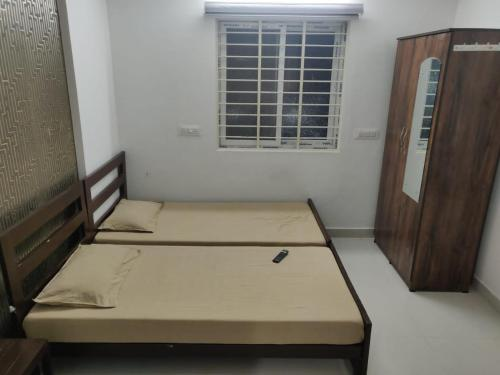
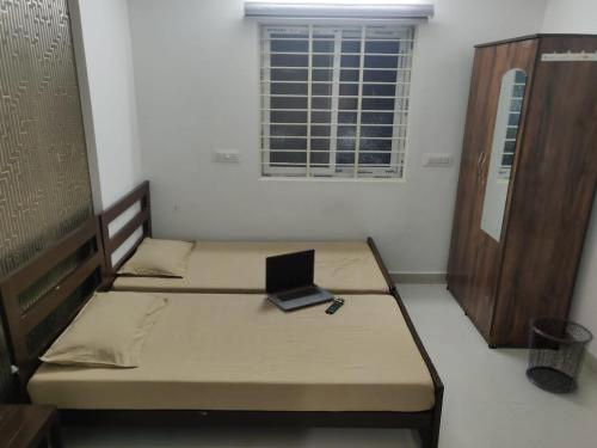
+ laptop computer [264,248,337,311]
+ waste bin [525,315,595,394]
